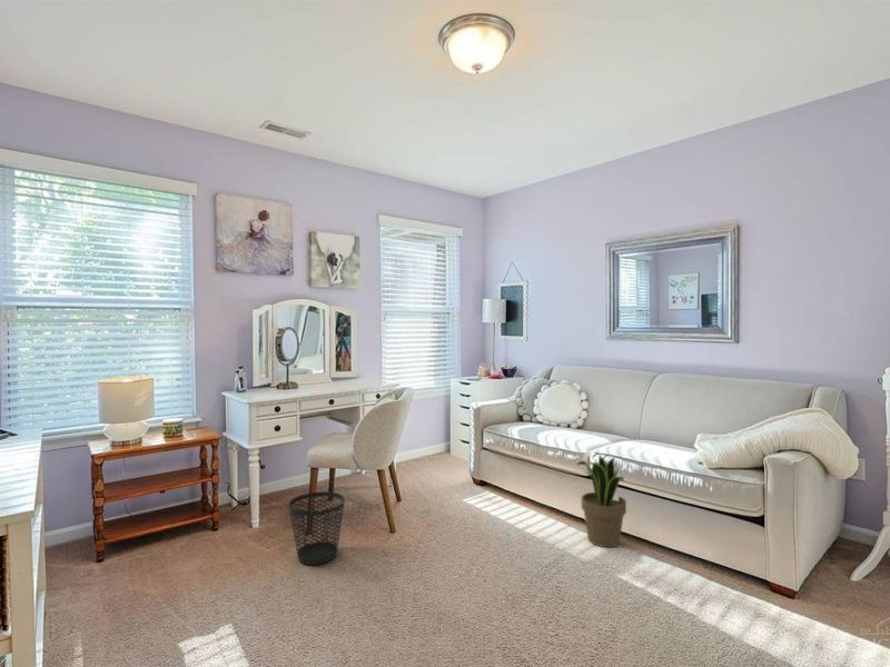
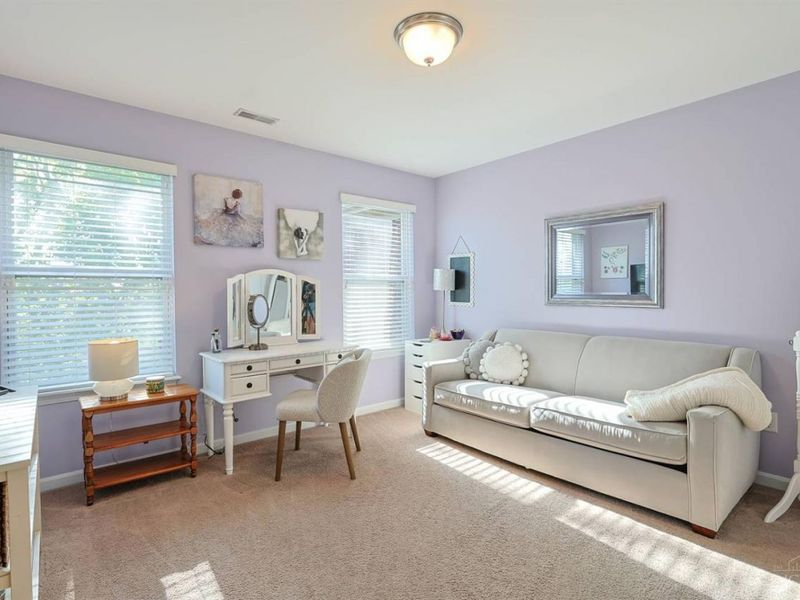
- potted plant [575,455,627,548]
- wastebasket [288,490,346,566]
